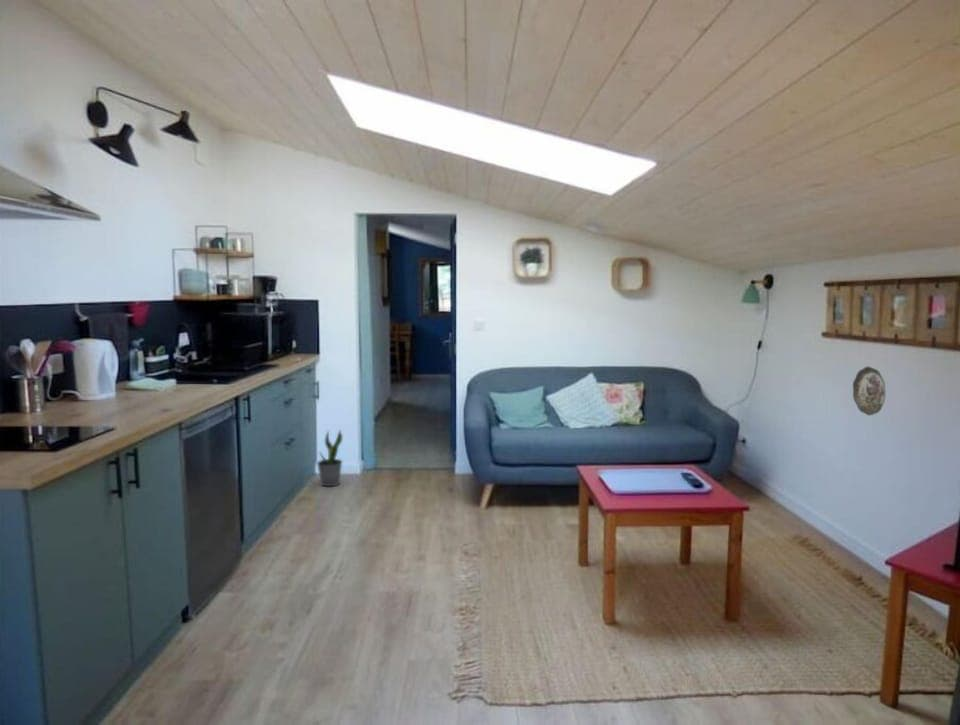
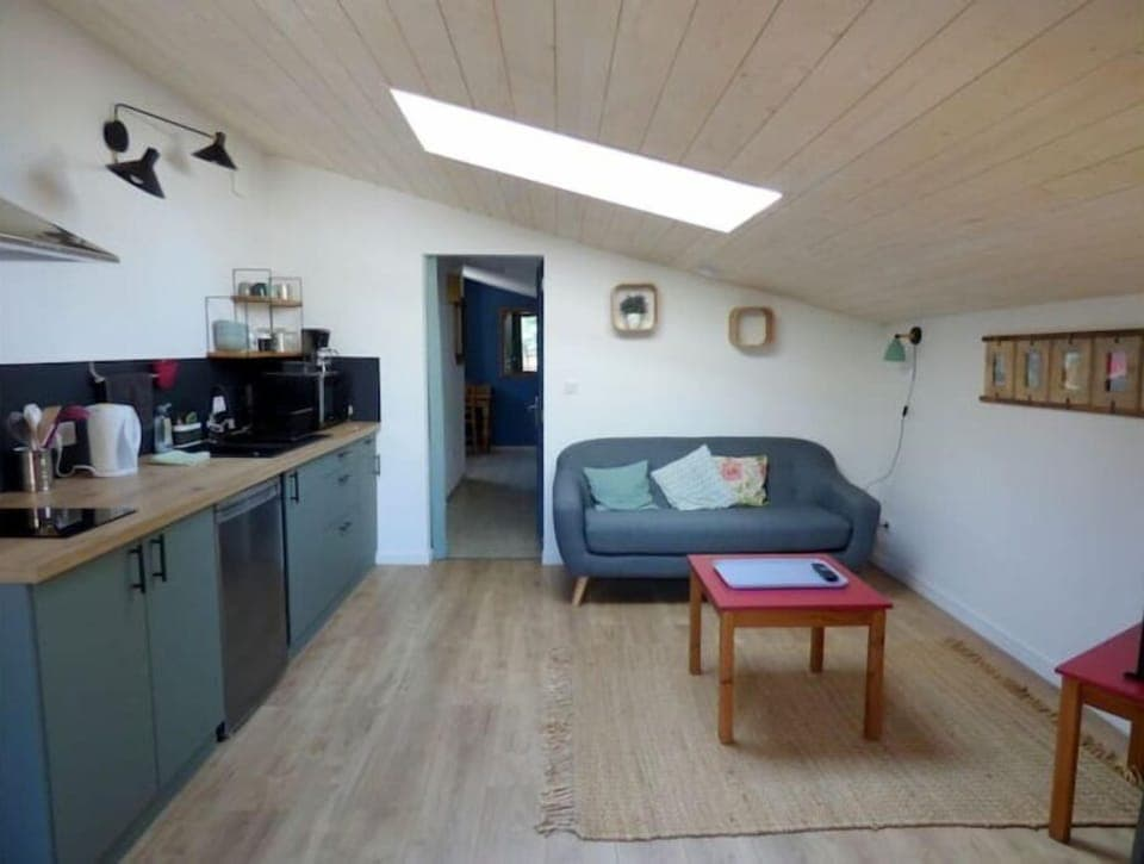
- decorative plate [852,366,886,416]
- potted plant [316,429,343,488]
